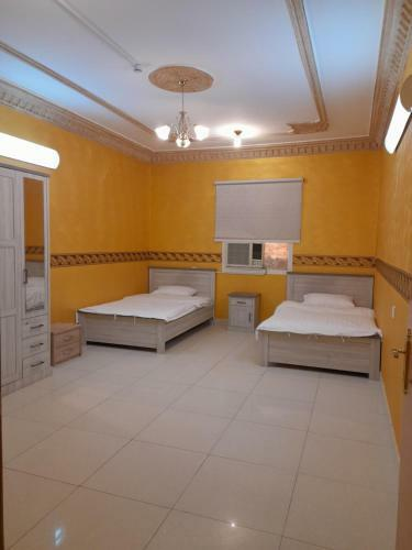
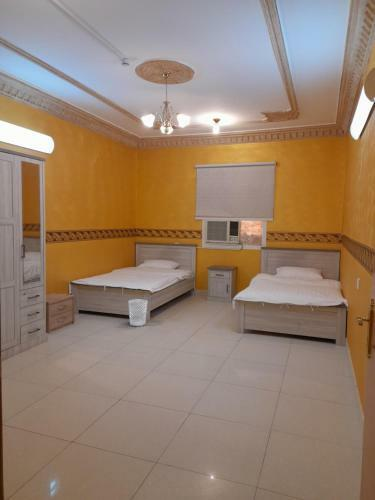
+ wastebasket [128,299,148,327]
